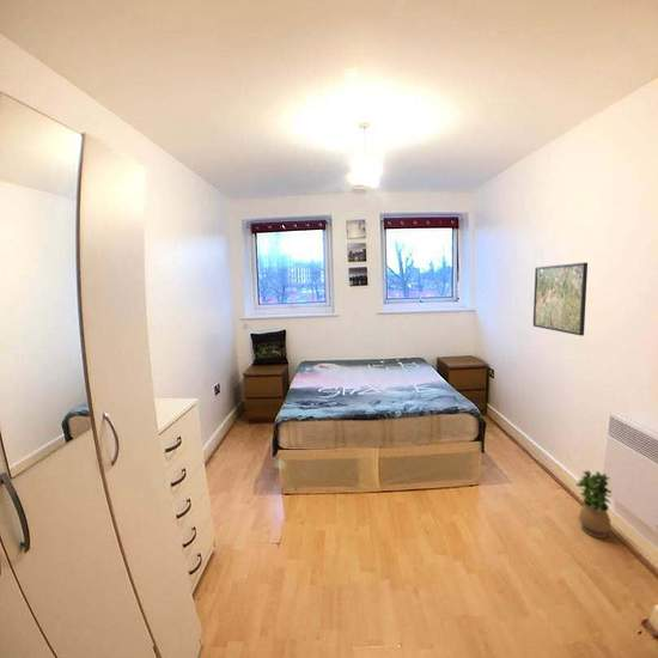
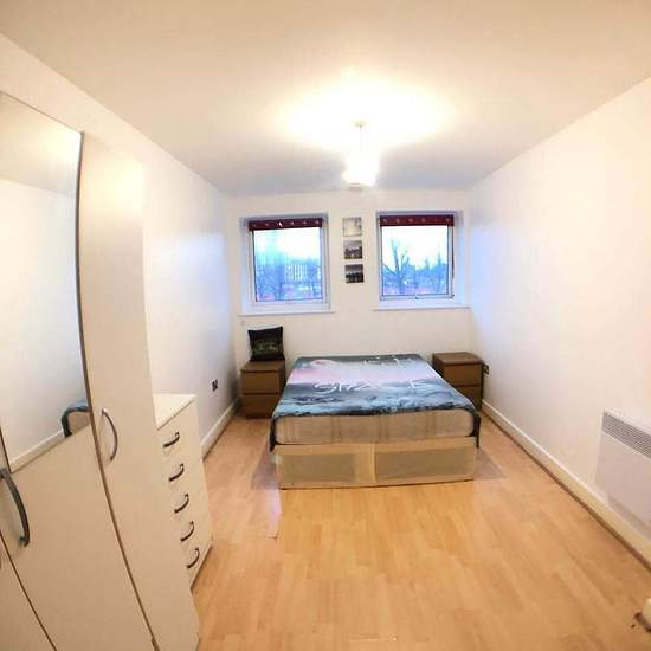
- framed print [532,262,589,337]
- potted plant [575,469,613,540]
